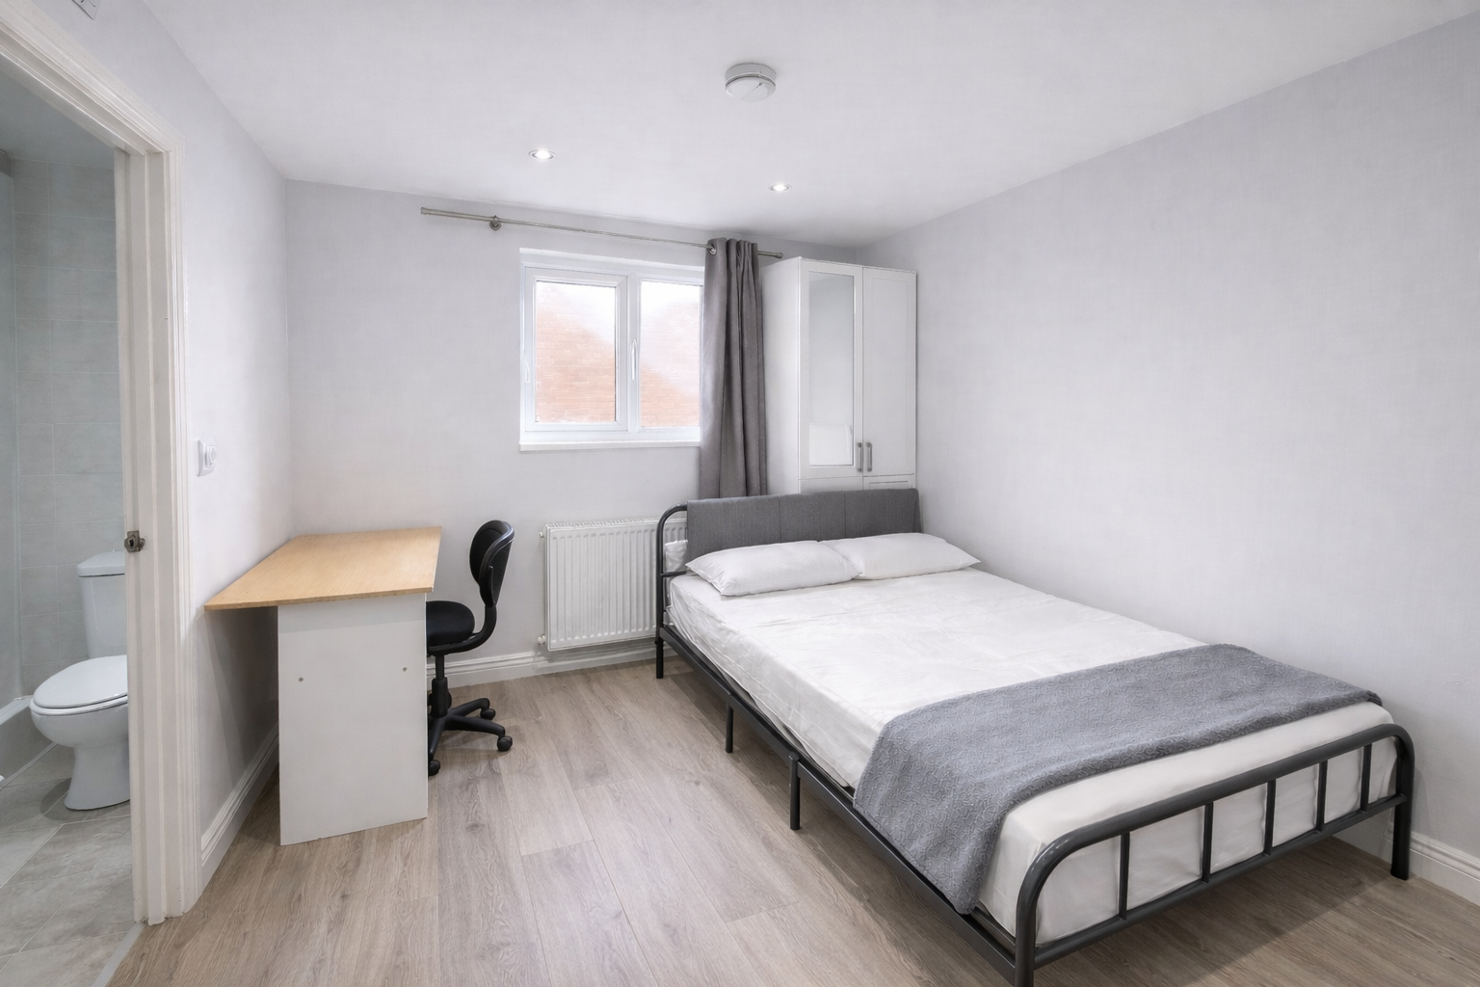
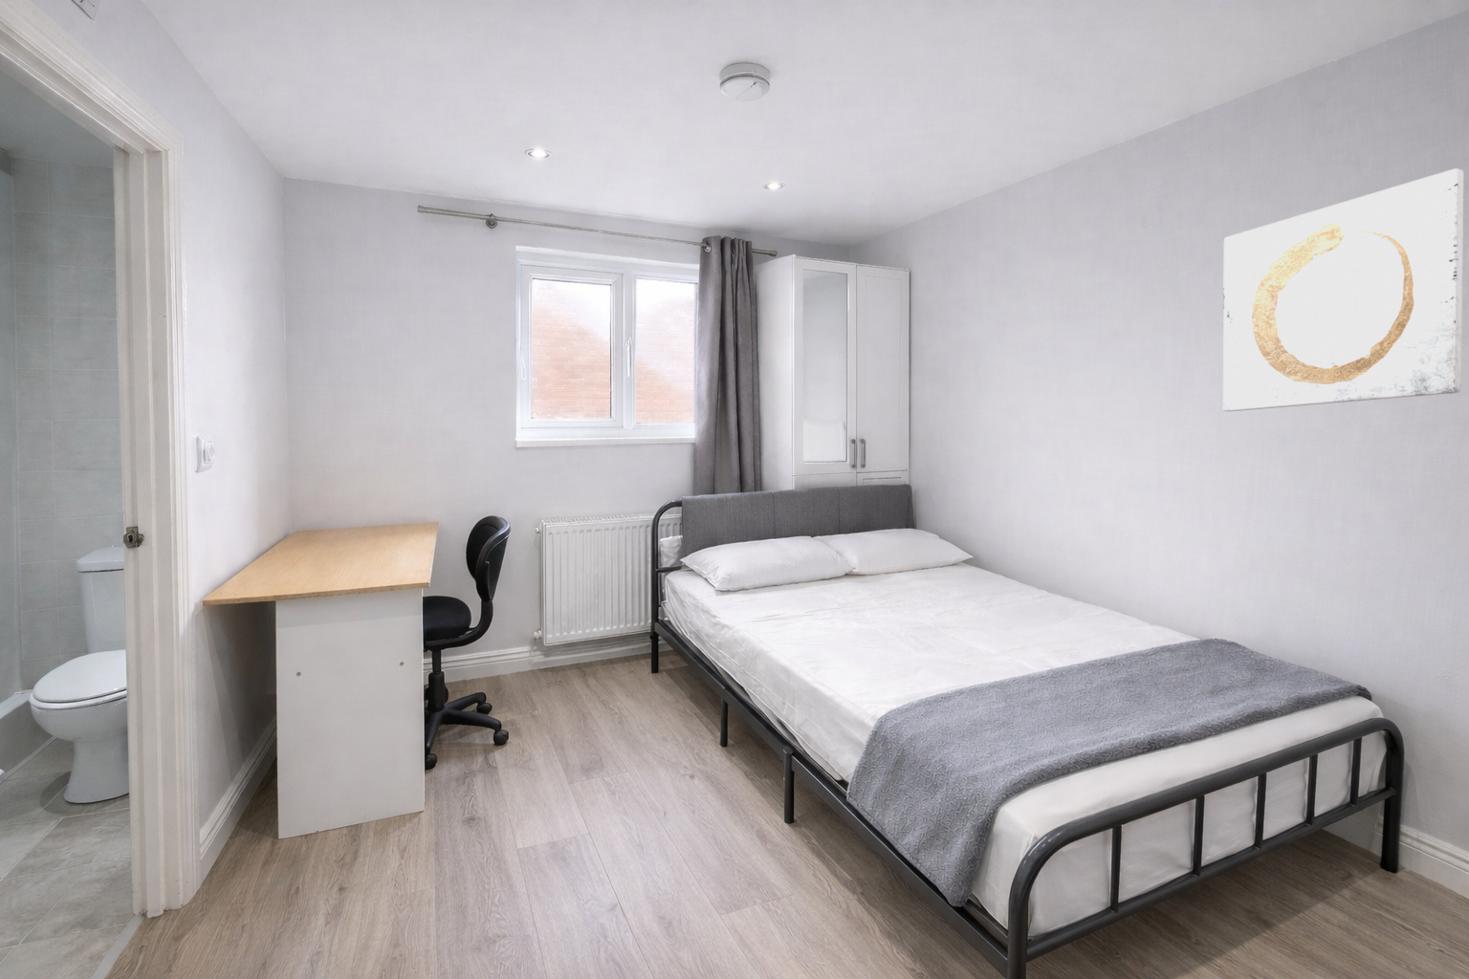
+ wall art [1222,167,1465,412]
